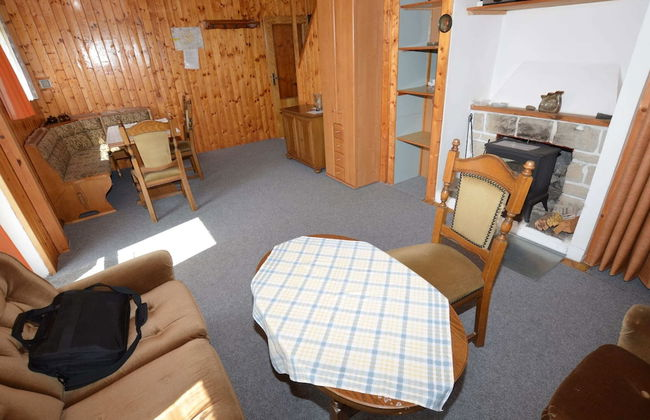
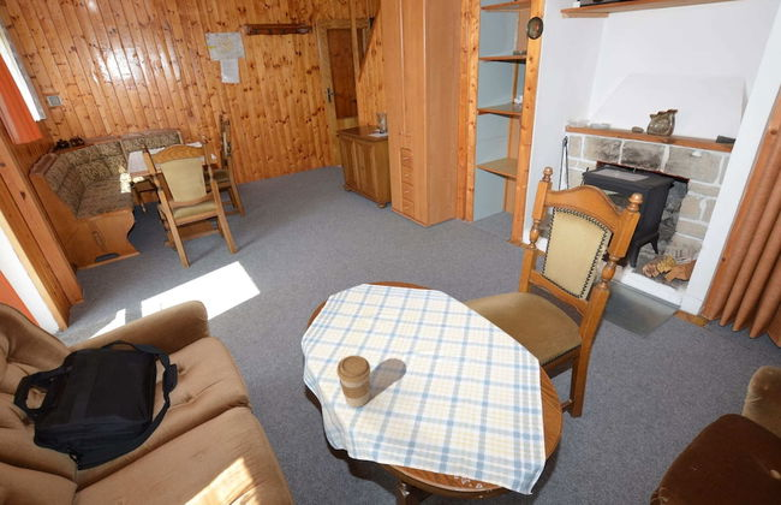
+ coffee cup [336,355,371,408]
